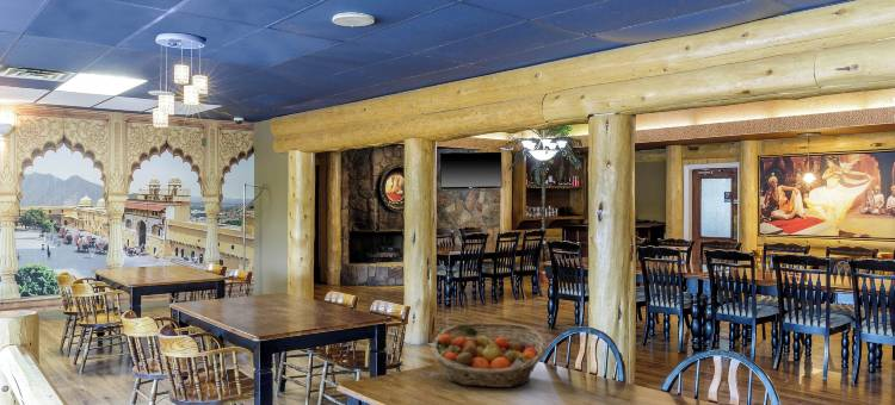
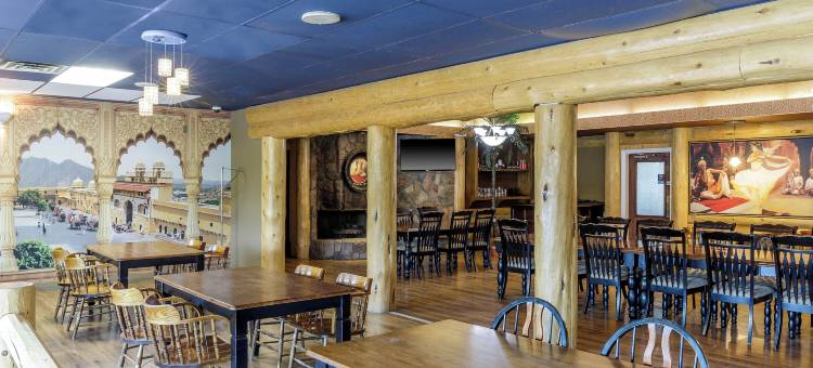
- fruit basket [430,322,548,388]
